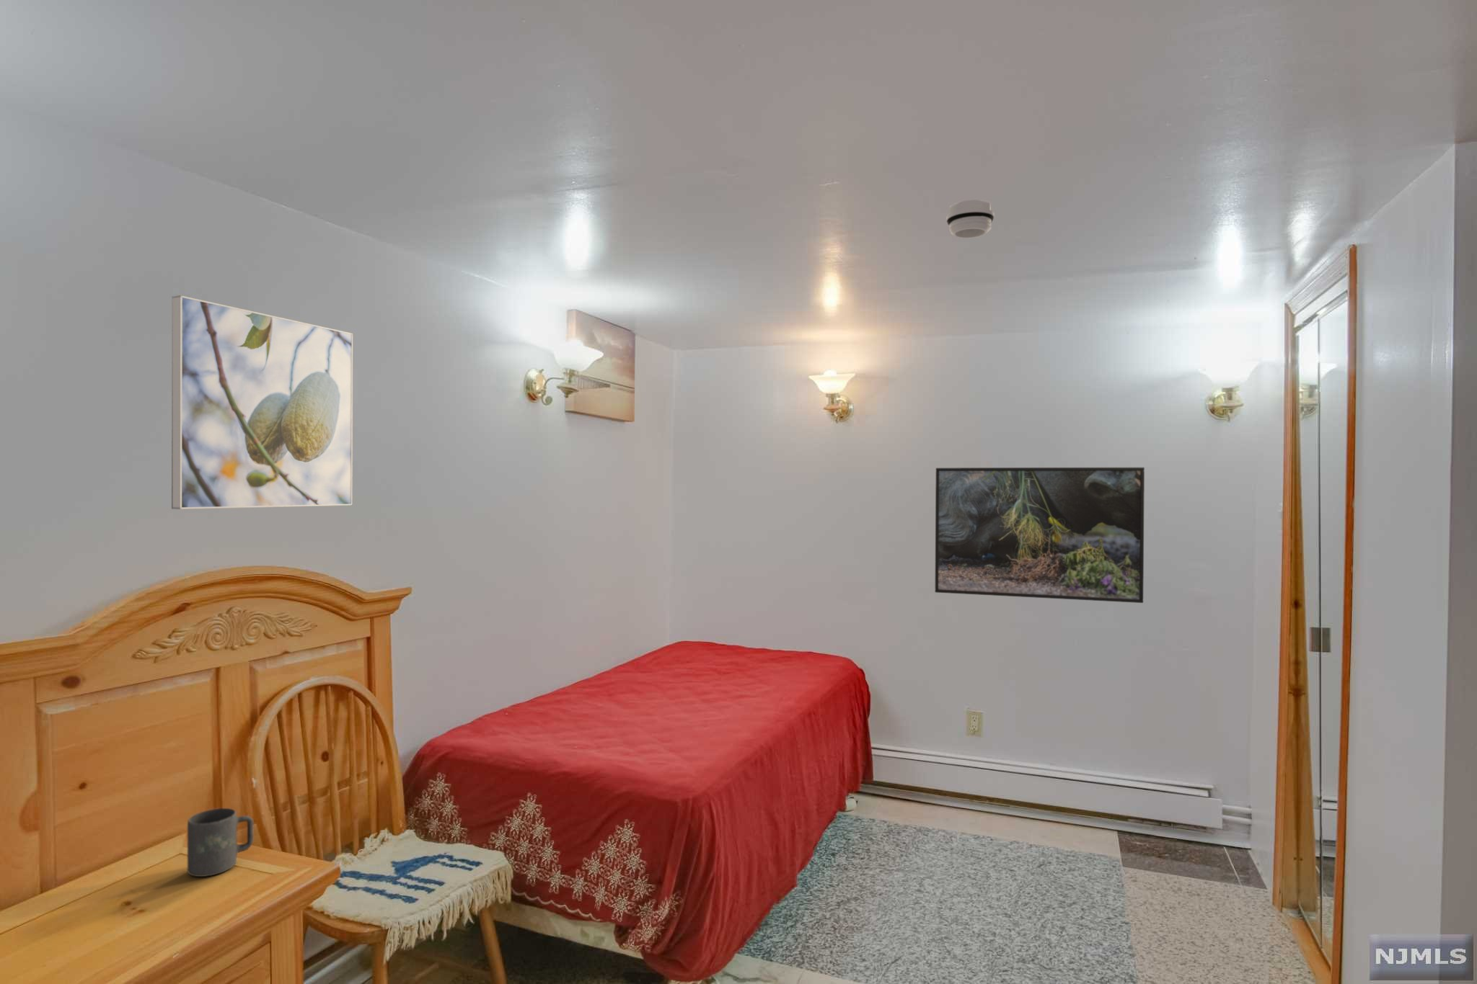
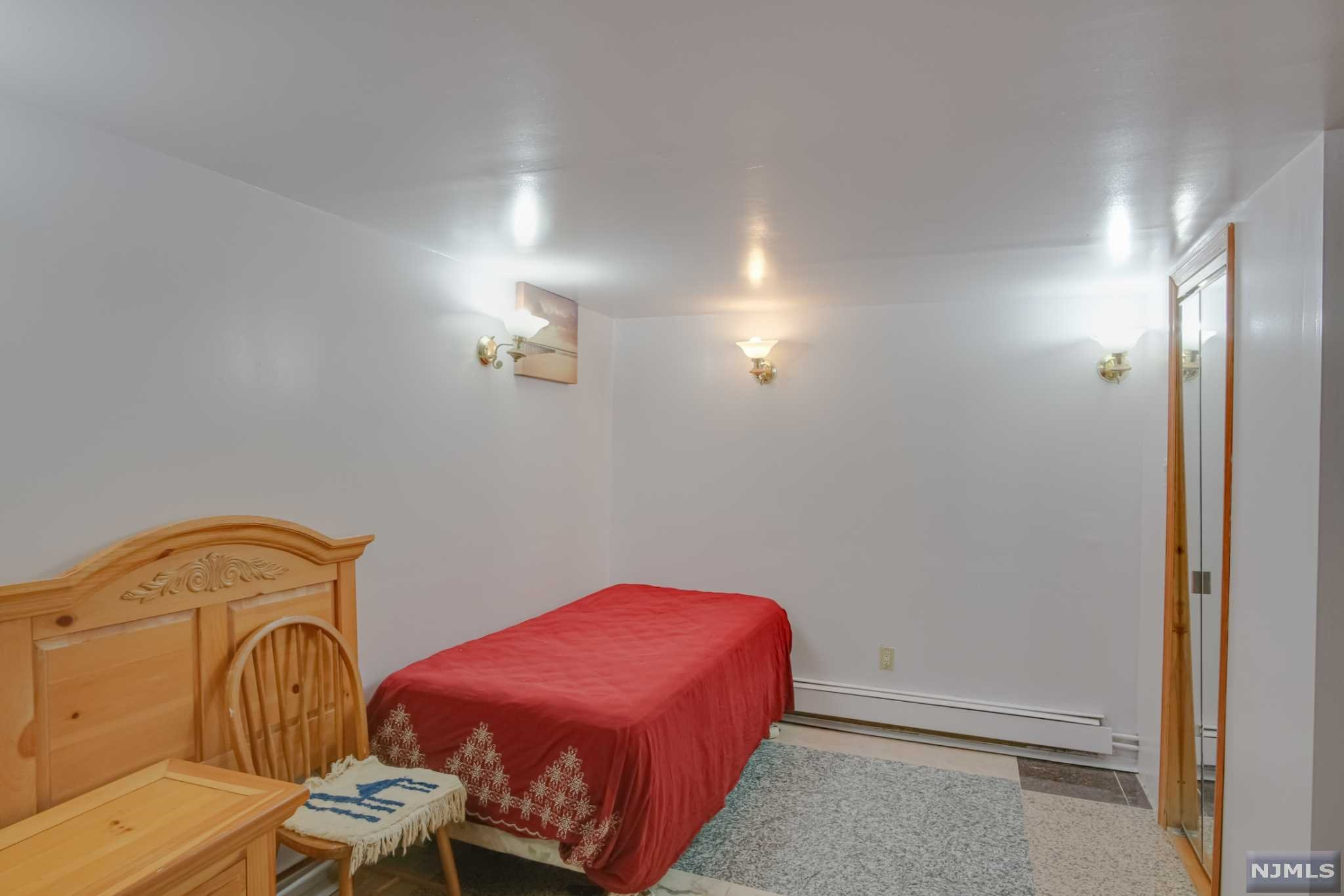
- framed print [171,294,354,510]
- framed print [934,467,1145,604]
- smoke detector [945,199,996,239]
- mug [187,807,254,877]
